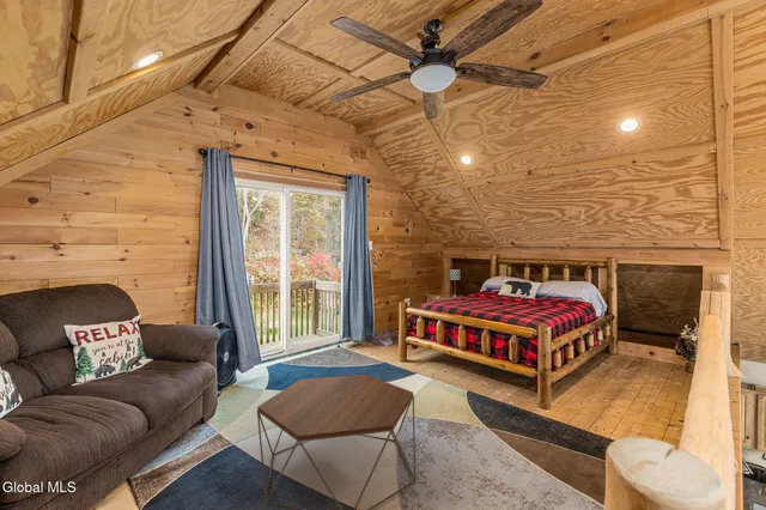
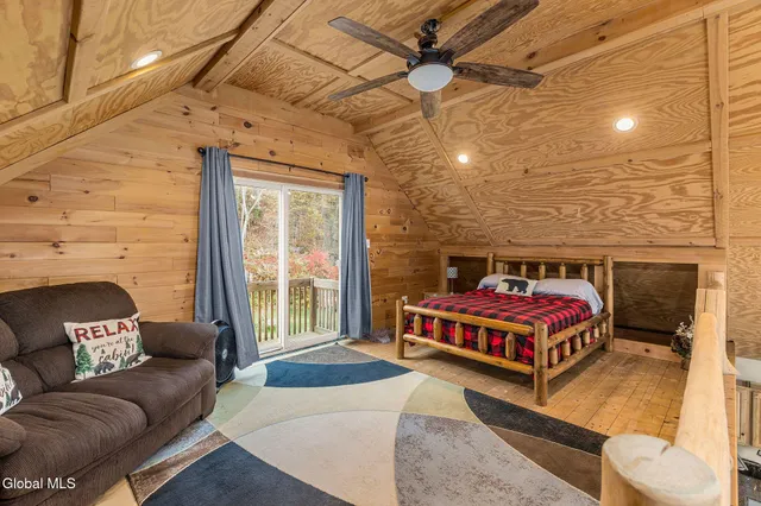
- coffee table [256,374,417,510]
